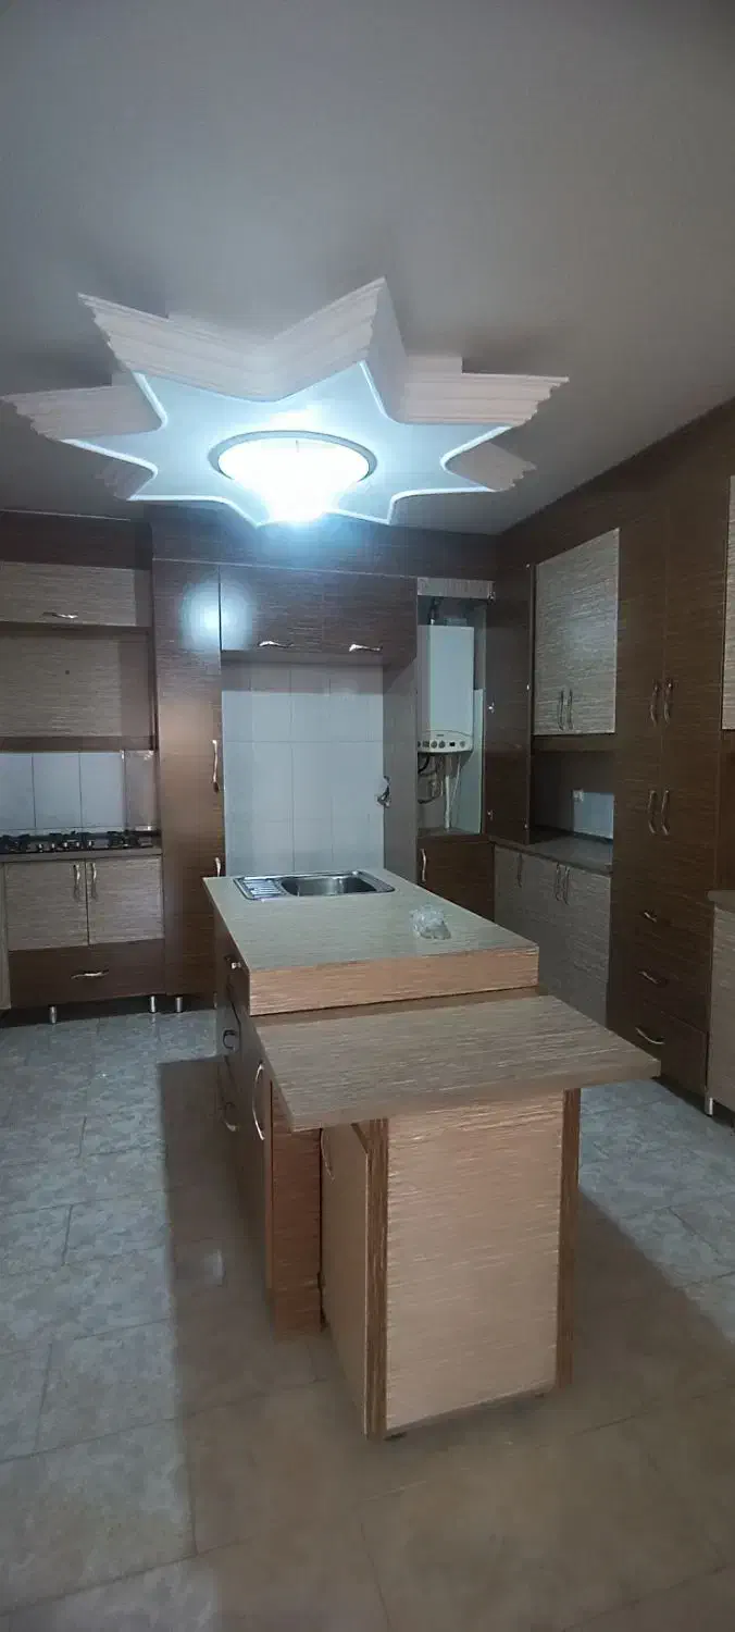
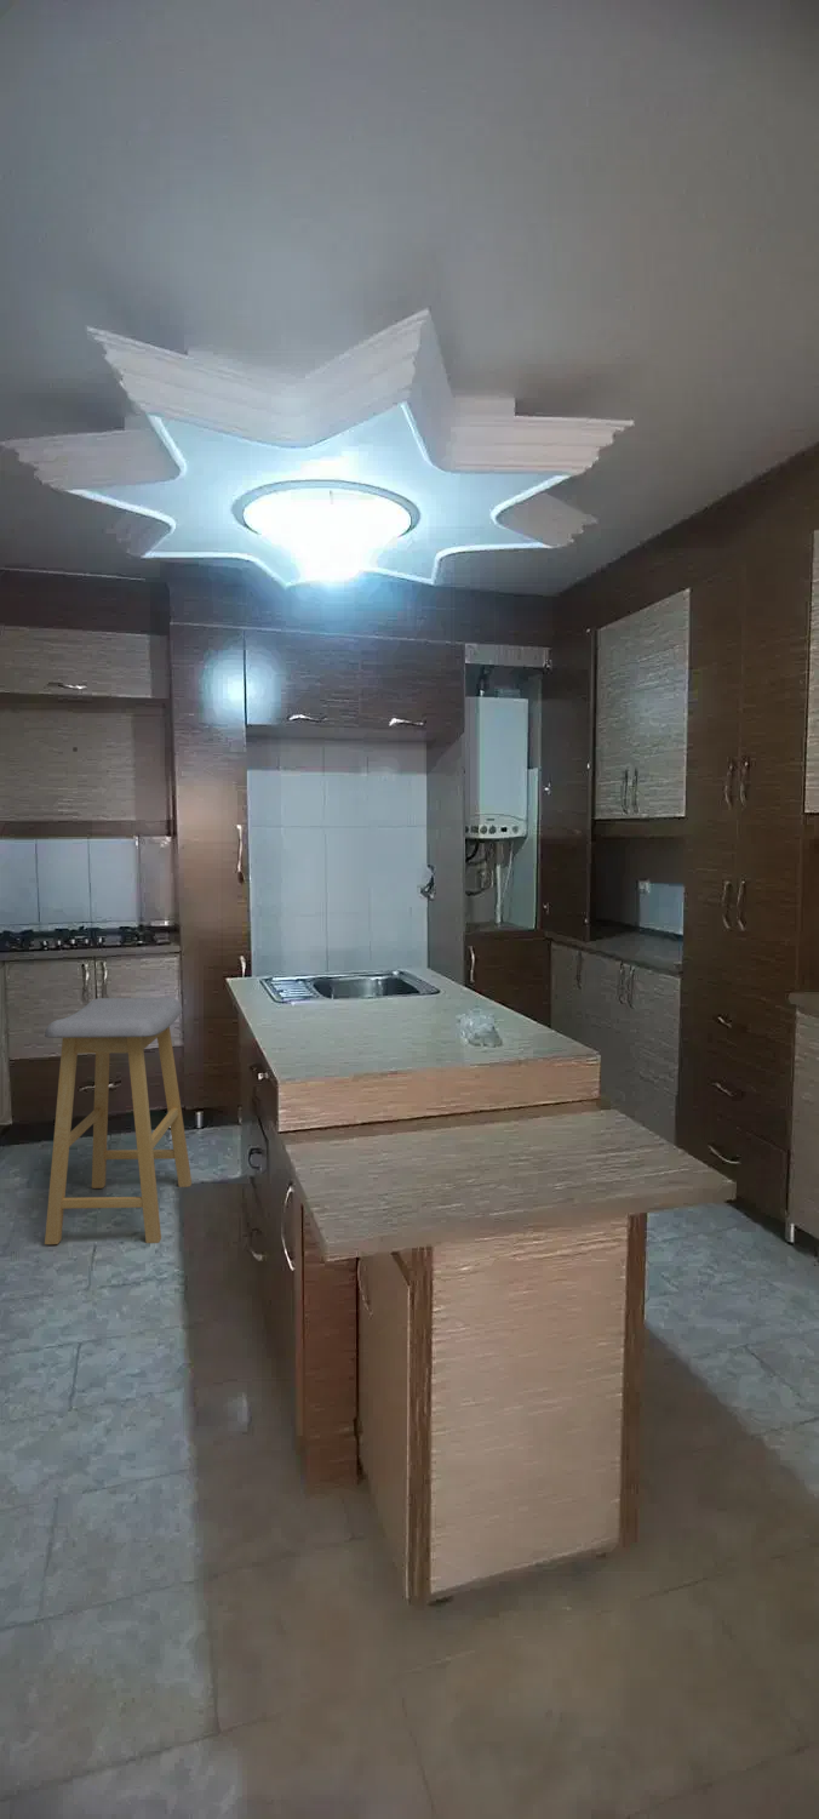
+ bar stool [44,997,193,1245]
